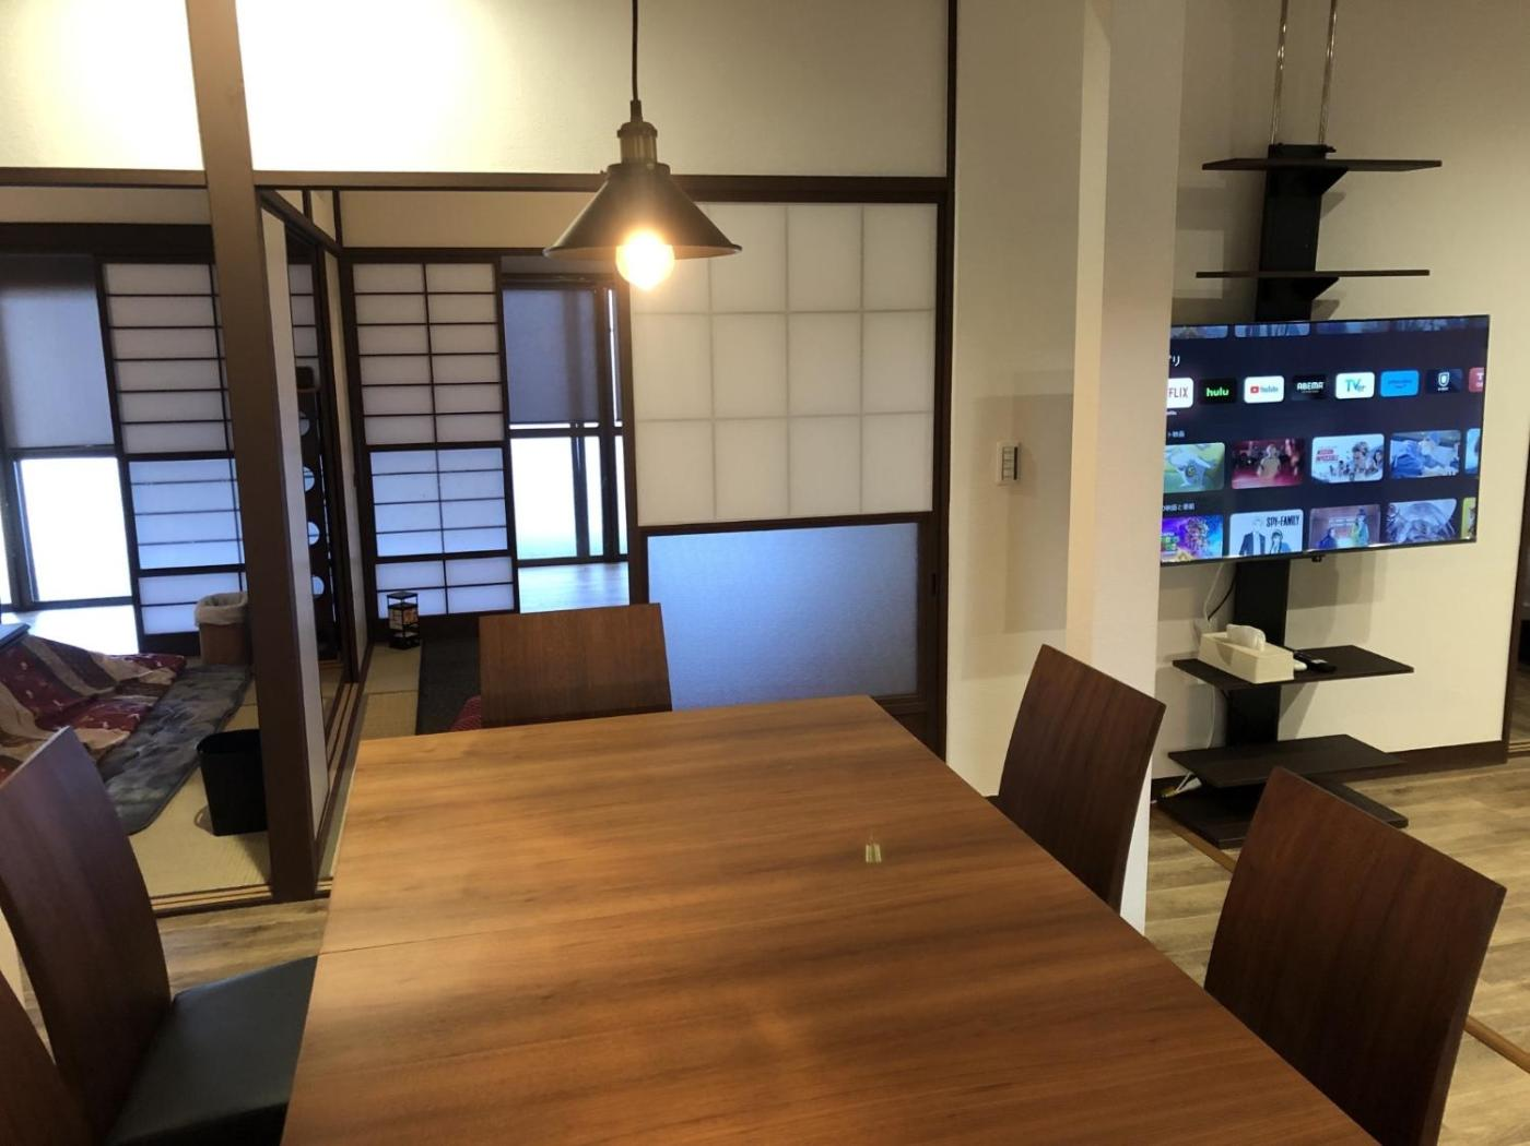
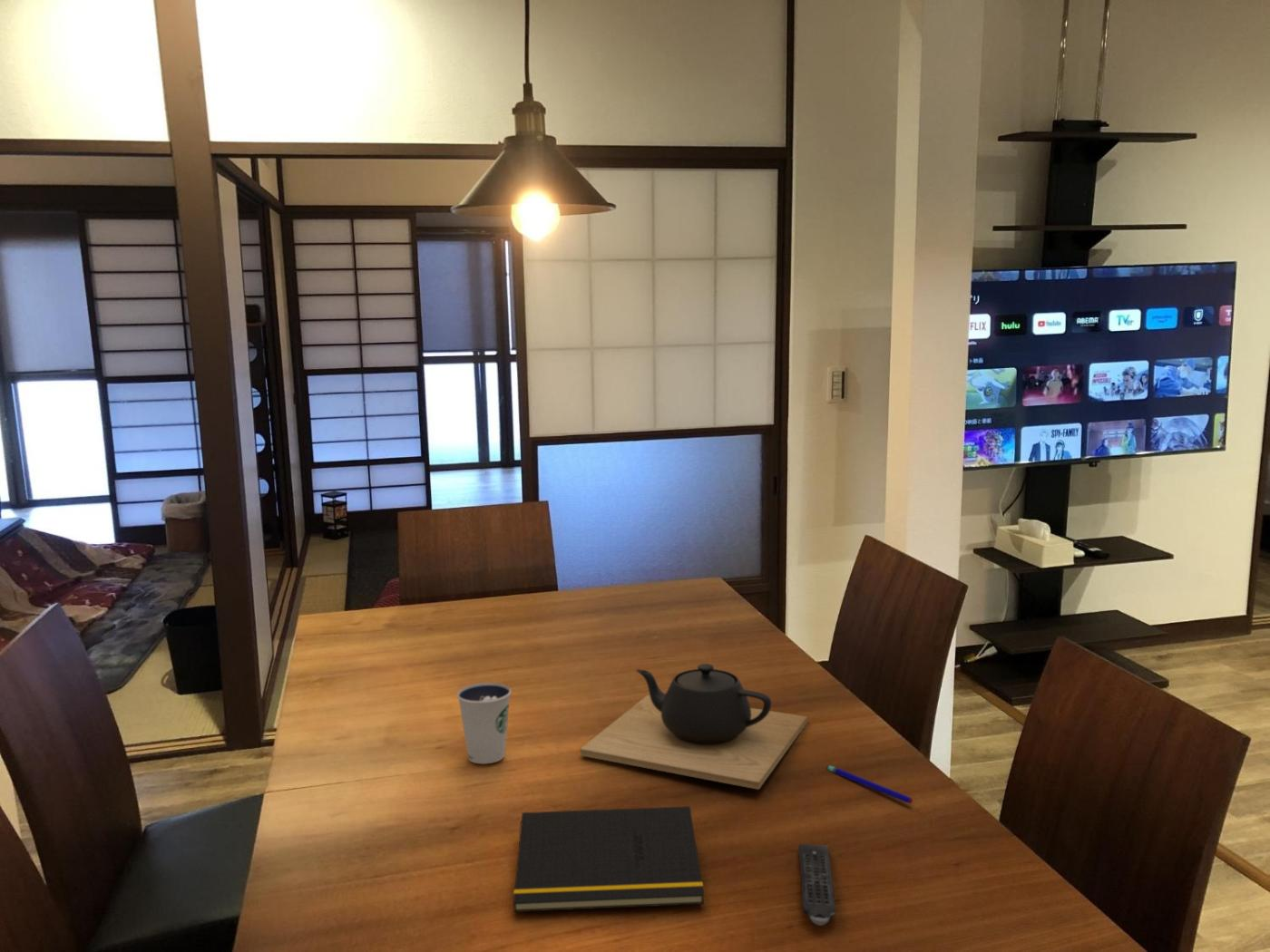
+ dixie cup [456,682,512,764]
+ pen [826,764,913,805]
+ remote control [797,843,836,927]
+ teapot [580,663,808,791]
+ notepad [513,805,705,913]
